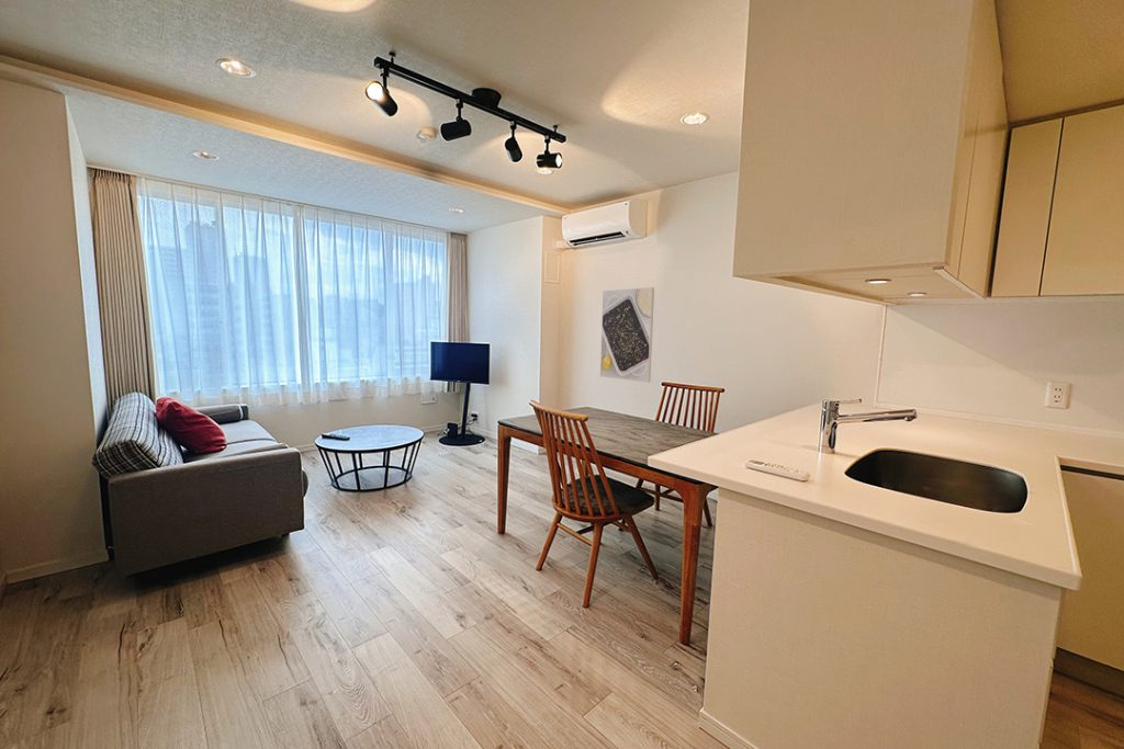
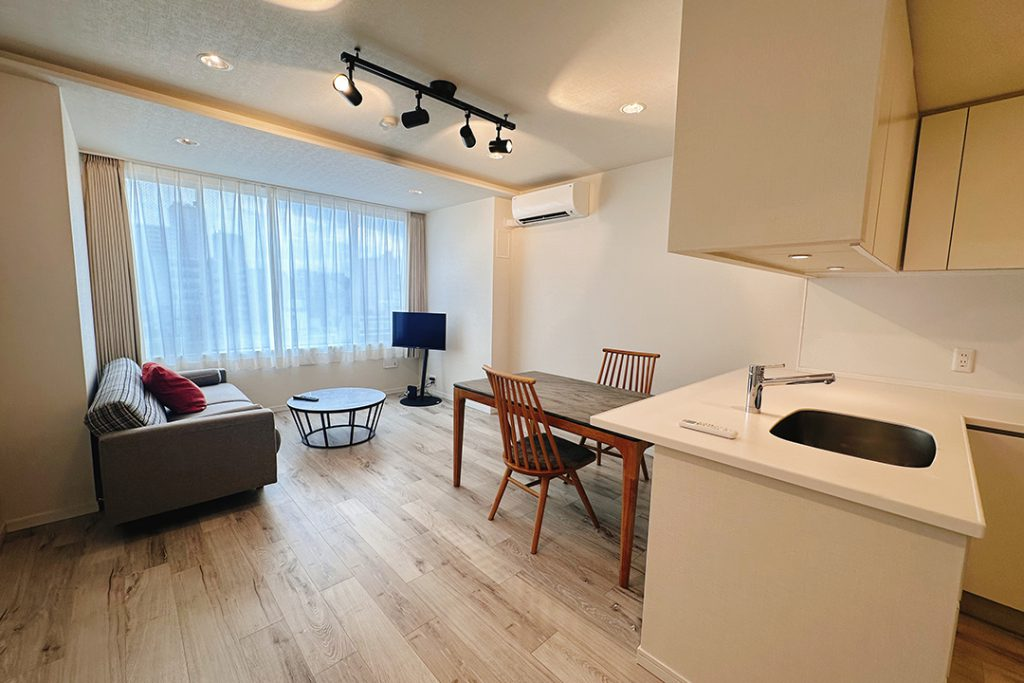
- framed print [599,286,655,384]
